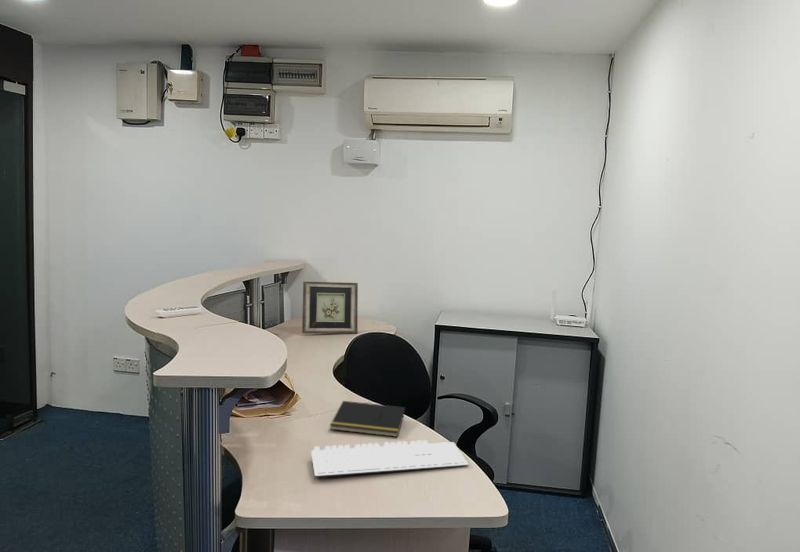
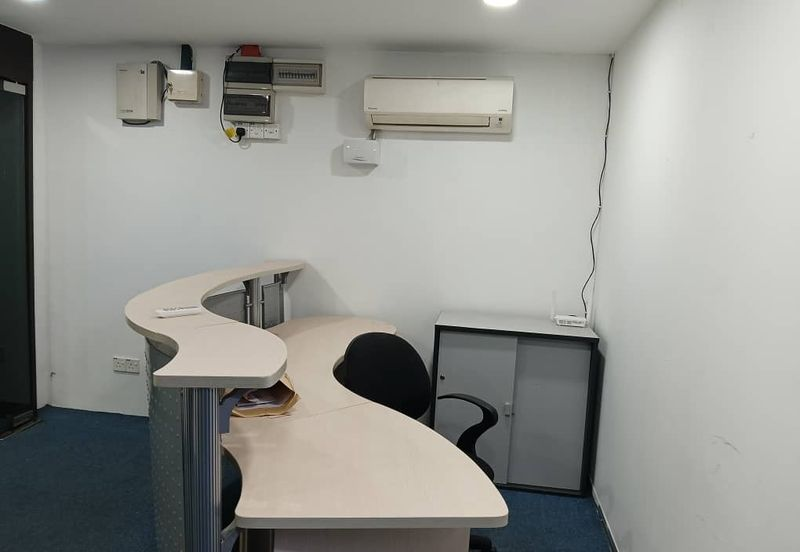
- notepad [329,400,406,438]
- picture frame [301,281,359,334]
- keyboard [310,439,469,478]
